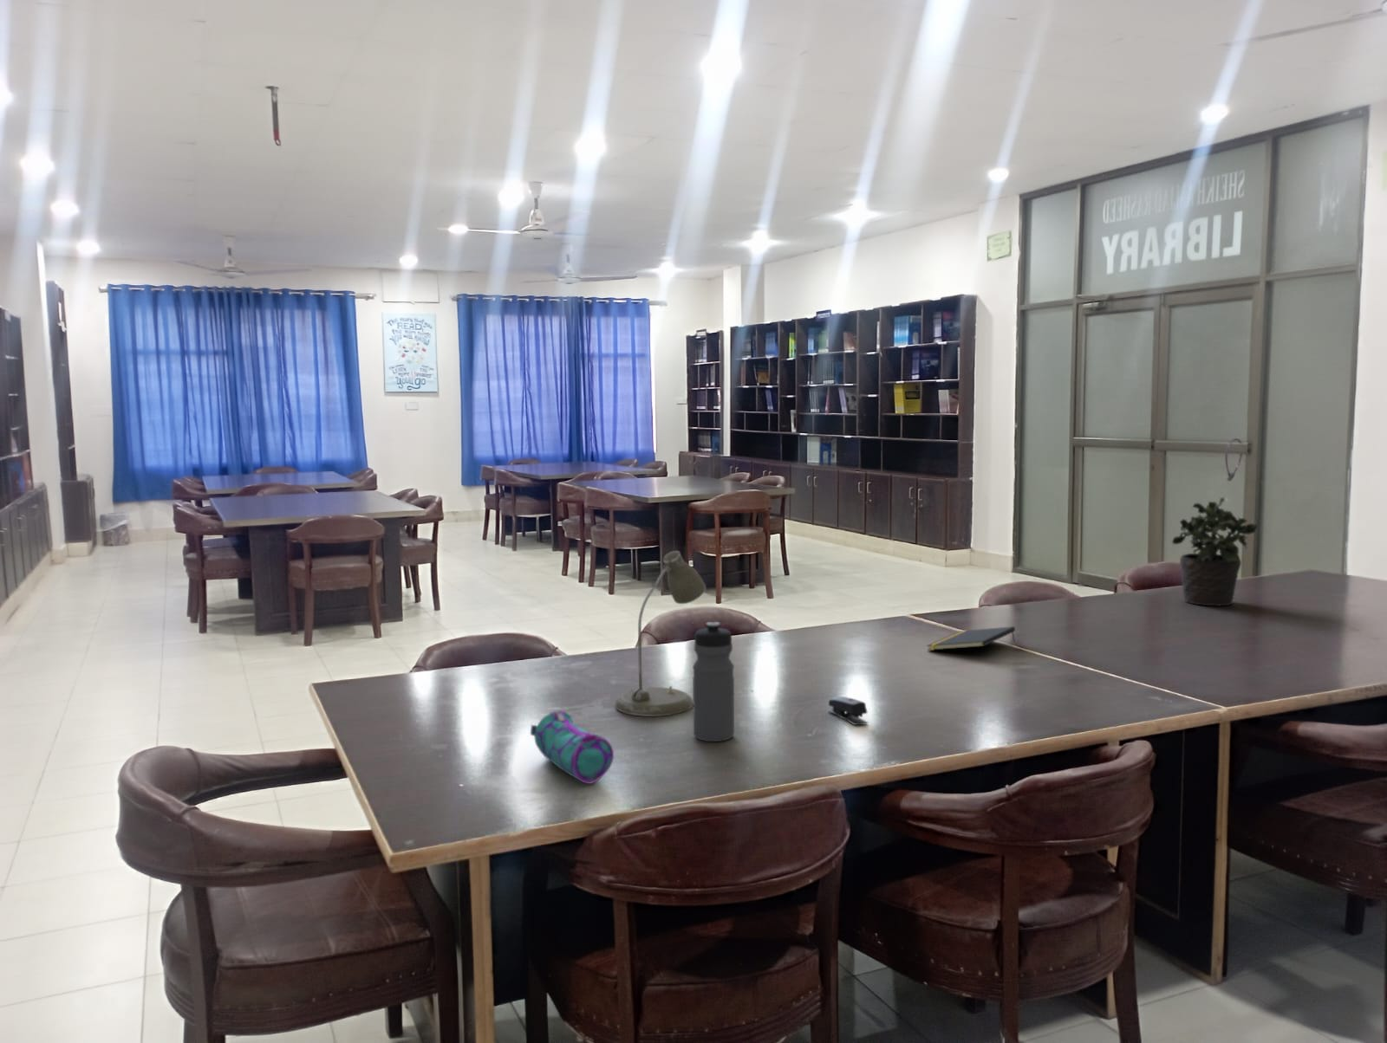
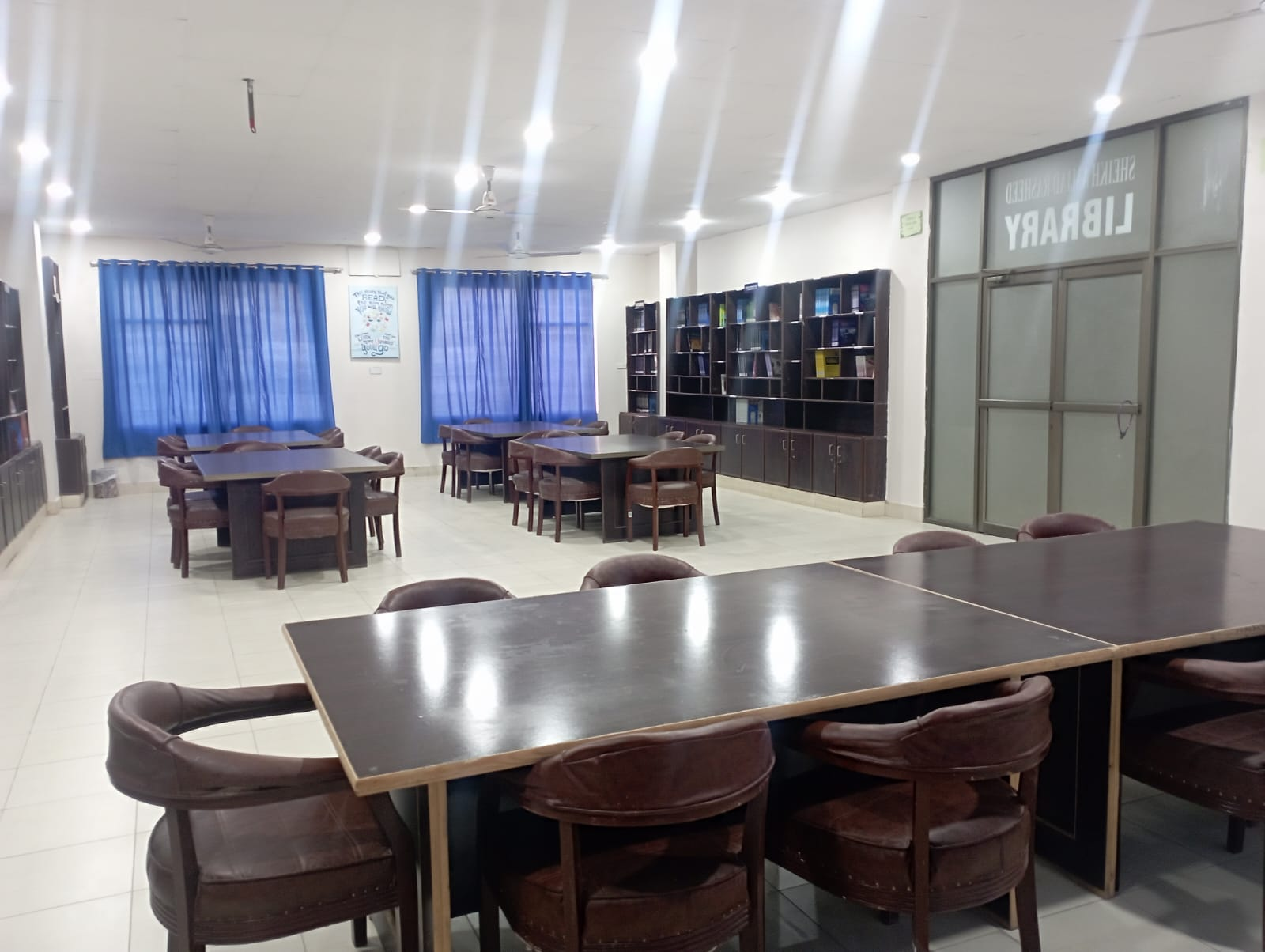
- water bottle [692,621,735,743]
- notepad [925,626,1016,652]
- desk lamp [615,550,706,718]
- stapler [827,696,868,726]
- pencil case [530,709,615,784]
- potted plant [1171,496,1259,606]
